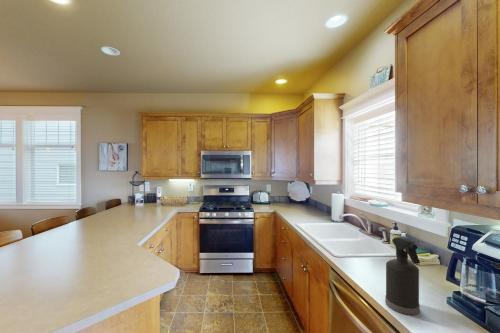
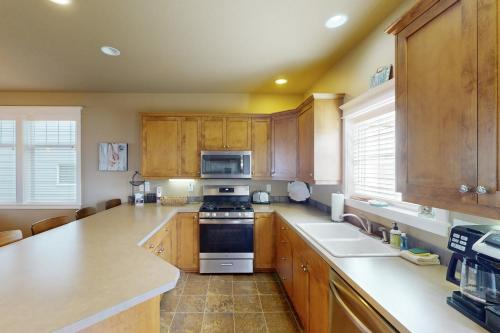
- spray bottle [384,236,421,316]
